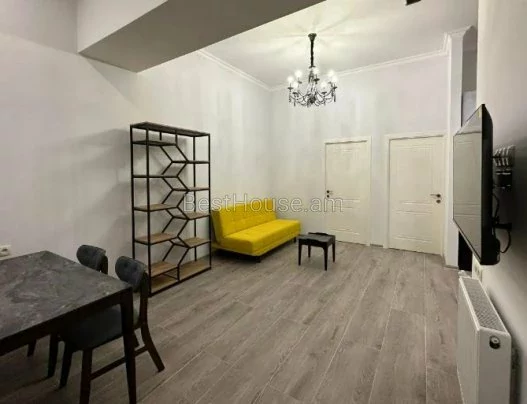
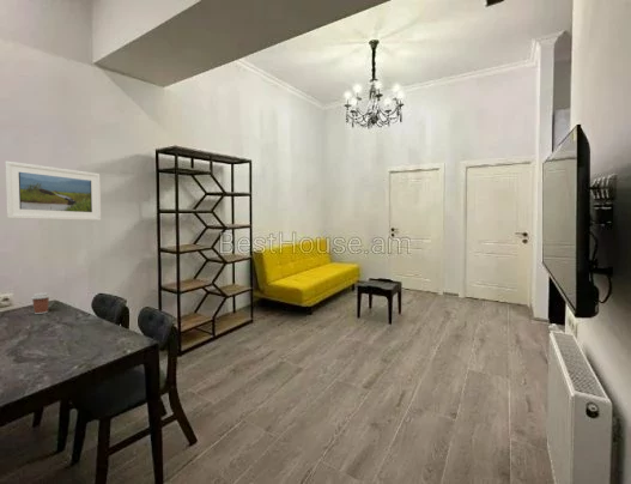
+ coffee cup [30,291,51,315]
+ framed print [4,159,102,222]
